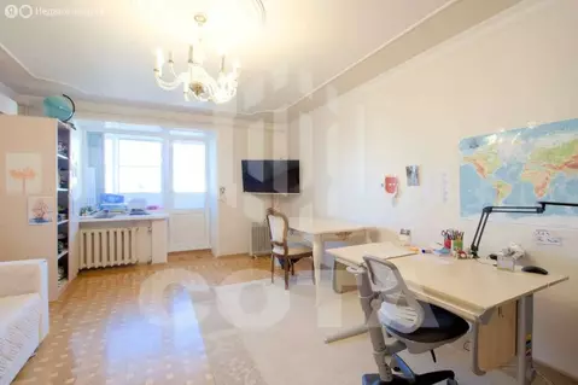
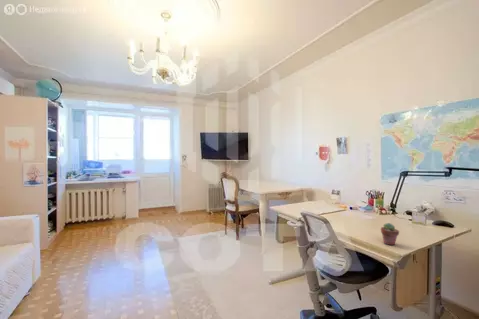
+ potted succulent [380,222,400,246]
